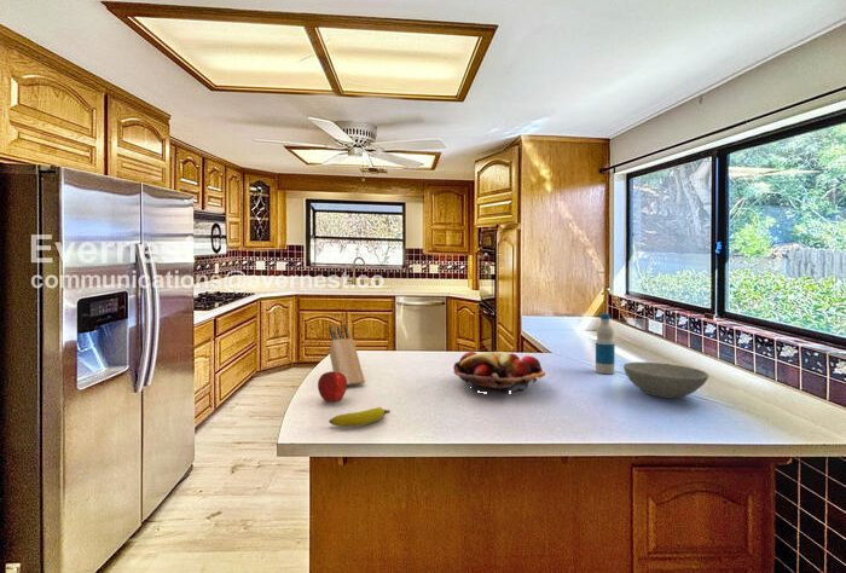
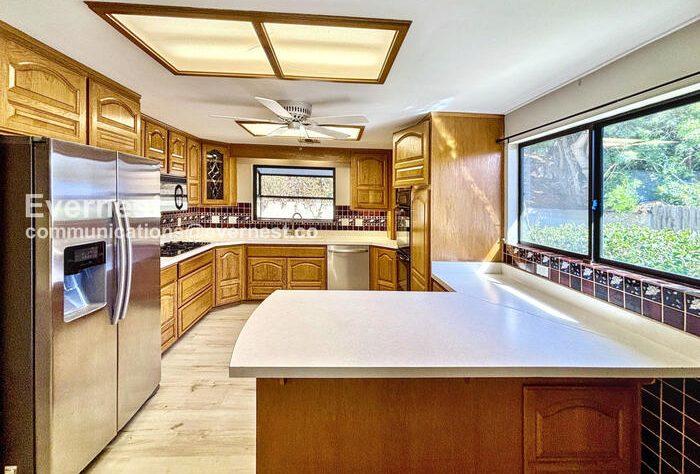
- bowl [622,361,709,399]
- knife block [328,323,366,386]
- bottle [595,312,616,375]
- apple [317,370,348,404]
- fruit basket [452,351,546,393]
- banana [328,406,392,428]
